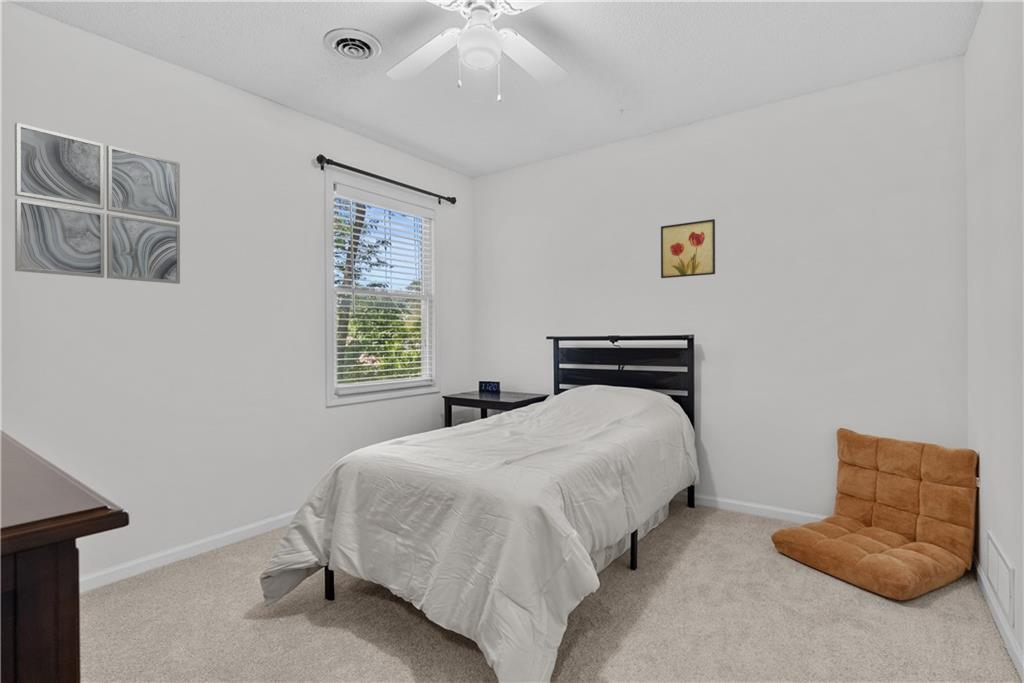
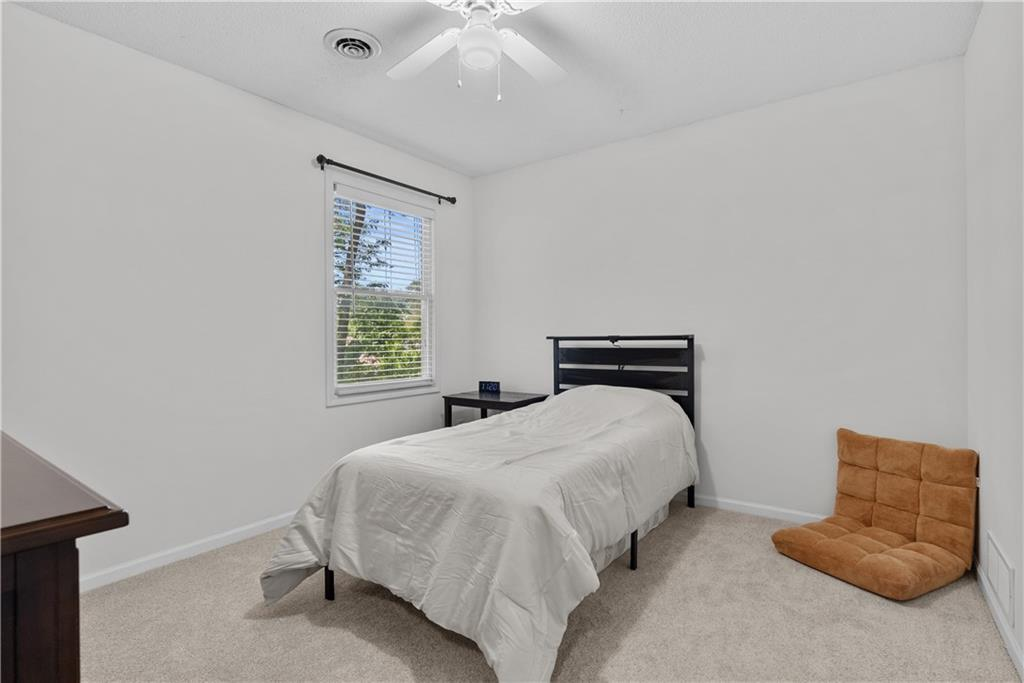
- wall art [14,122,181,285]
- wall art [660,218,716,279]
